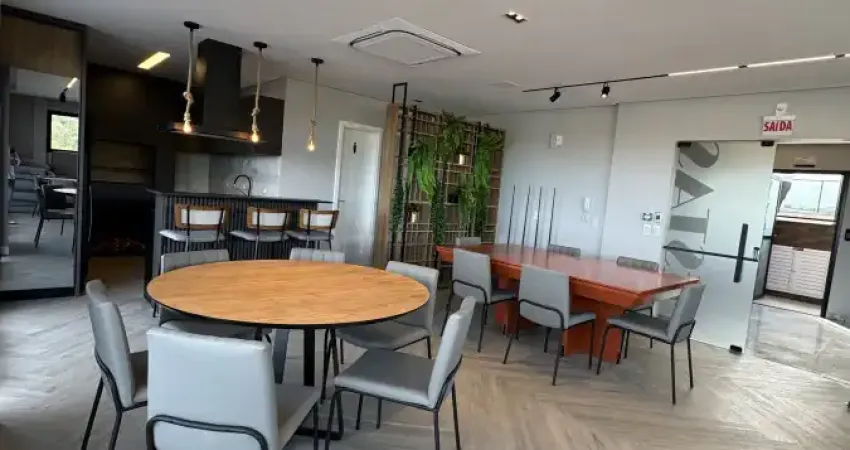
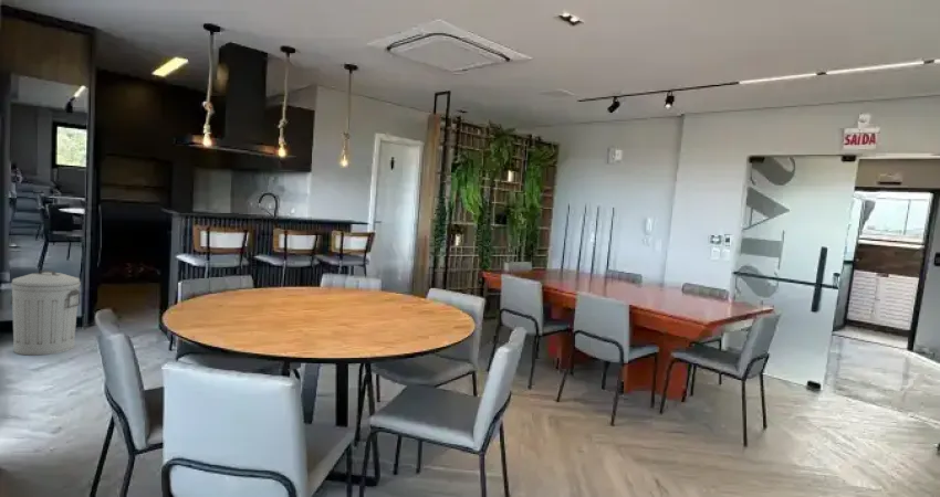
+ trash can [9,269,82,356]
